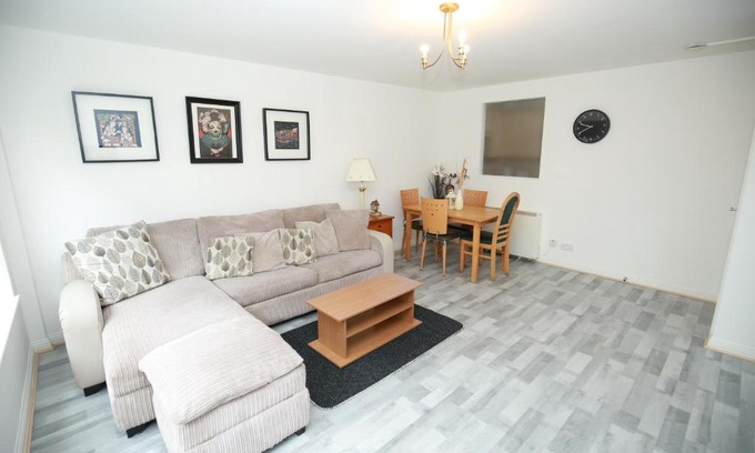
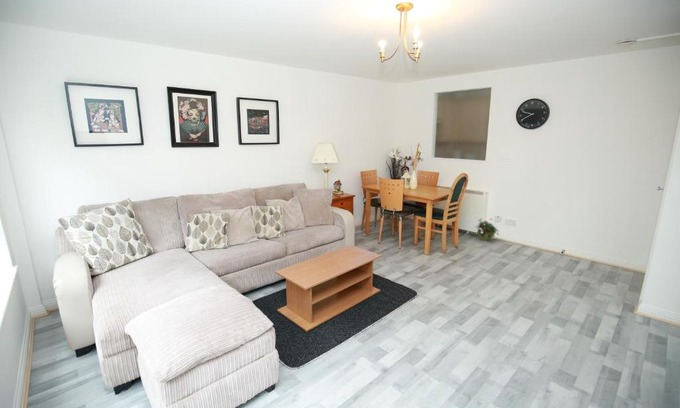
+ potted plant [475,218,499,241]
